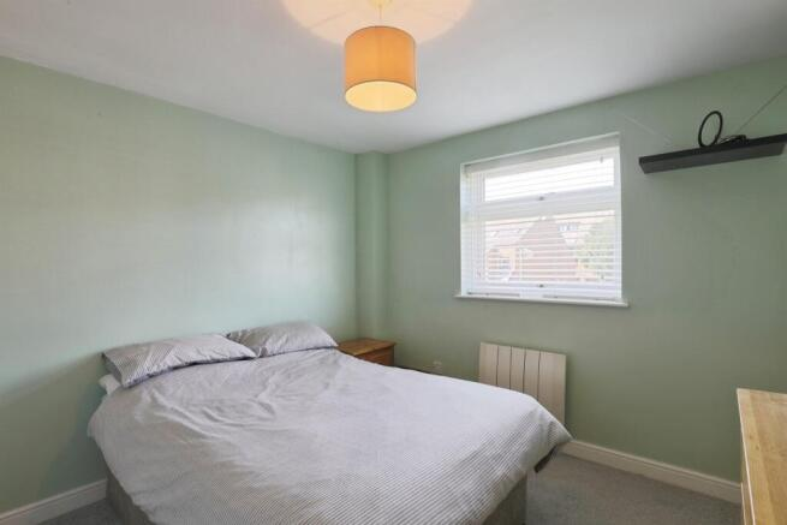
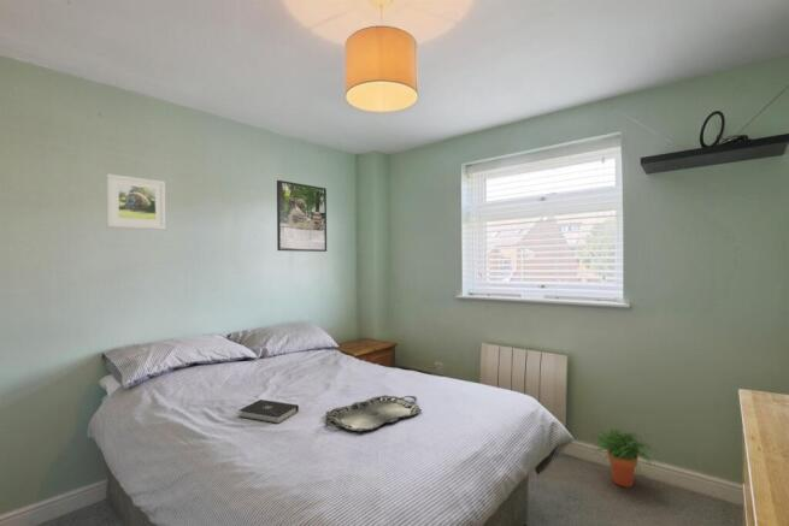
+ serving tray [324,394,423,433]
+ book [239,398,300,425]
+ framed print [276,179,328,253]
+ potted plant [591,427,660,489]
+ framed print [105,172,167,231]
